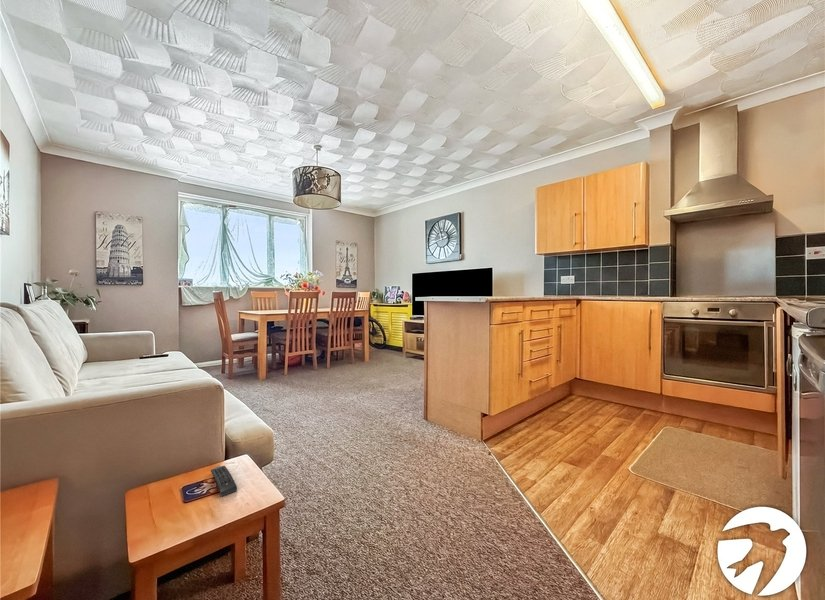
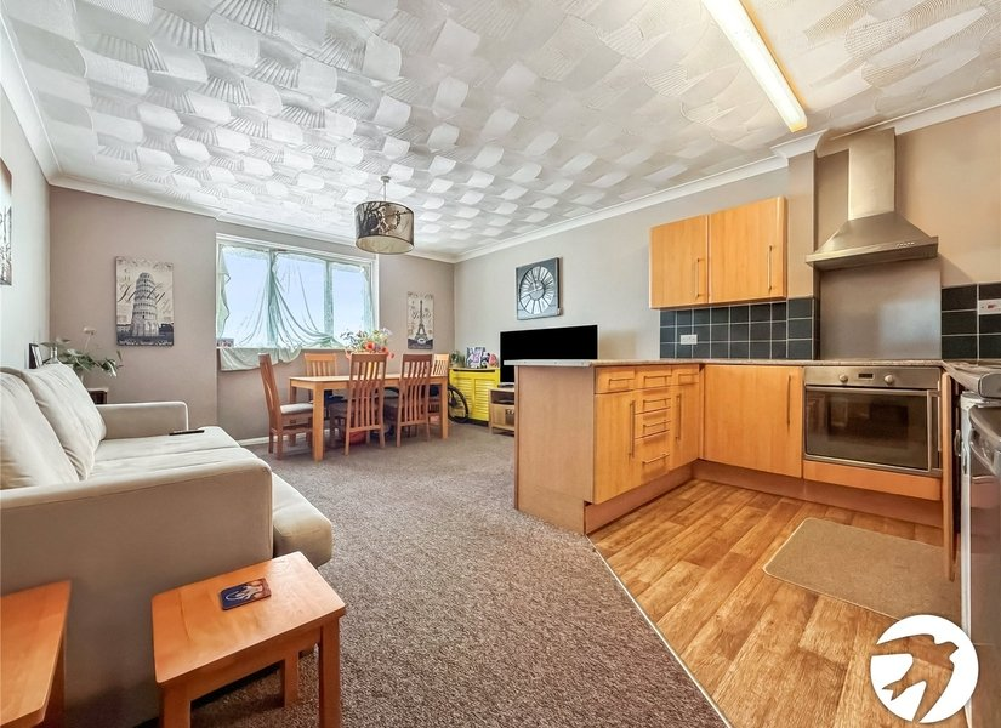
- remote control [210,465,238,497]
